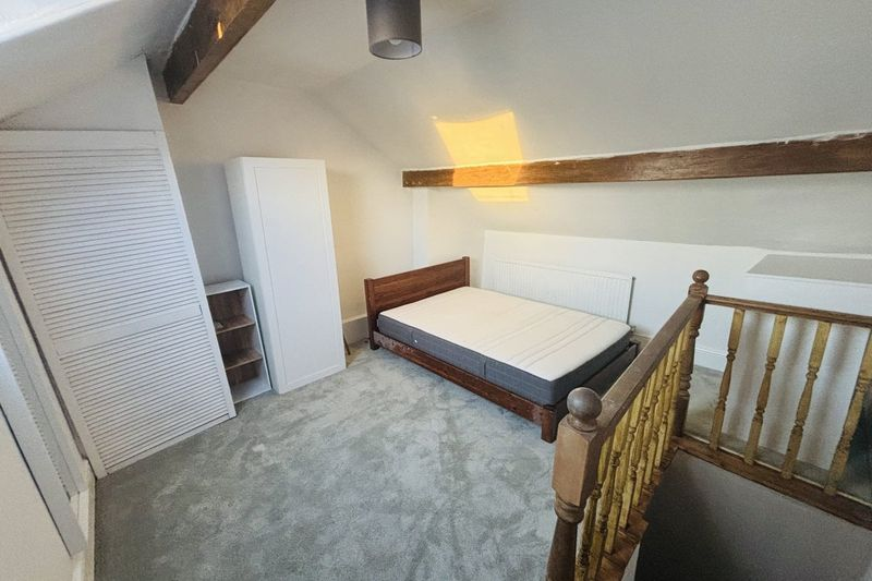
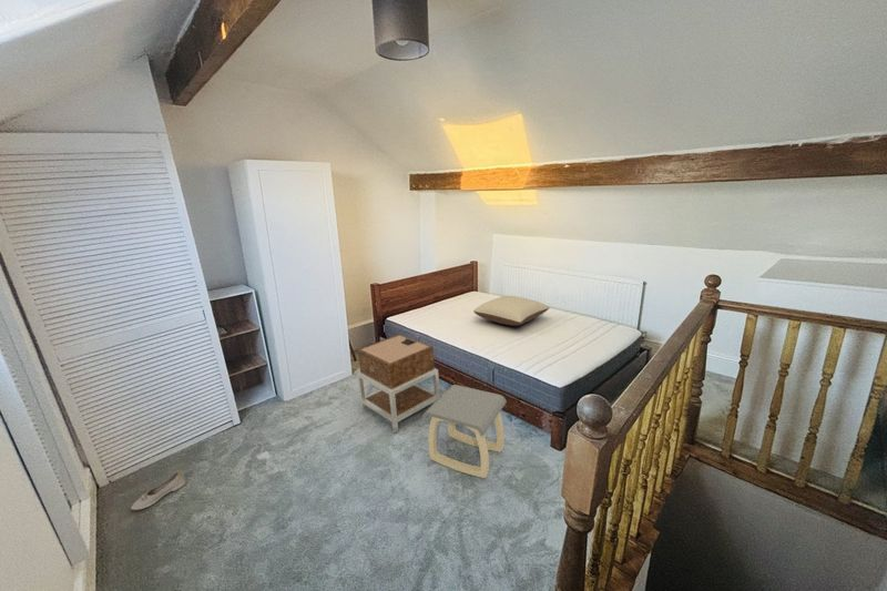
+ nightstand [356,334,440,434]
+ pillow [472,295,551,327]
+ stool [421,384,508,479]
+ shoe [131,470,186,511]
